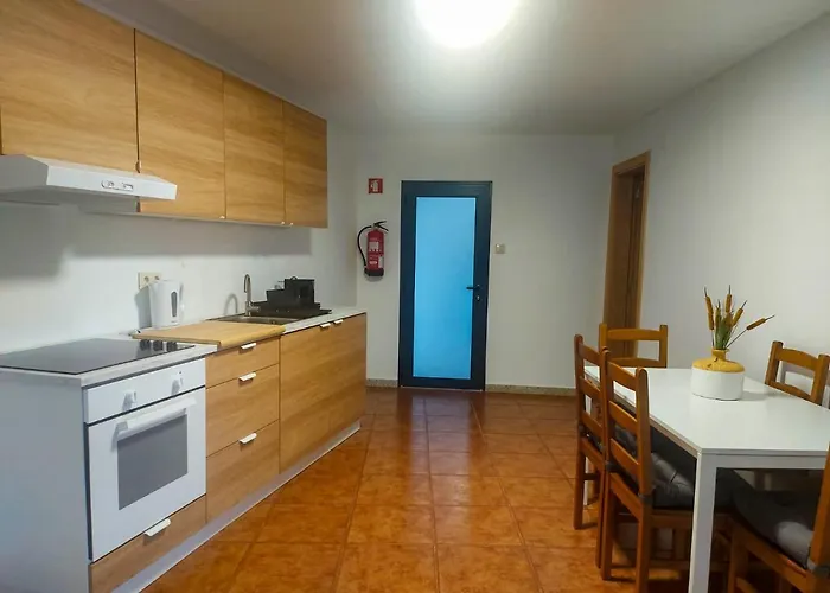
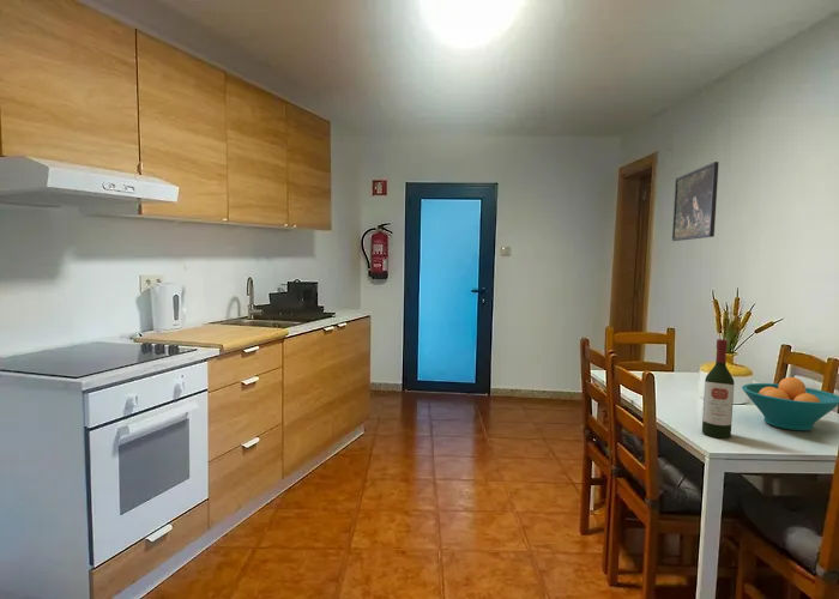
+ wine bottle [701,338,736,438]
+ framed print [671,161,720,242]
+ fruit bowl [741,376,839,431]
